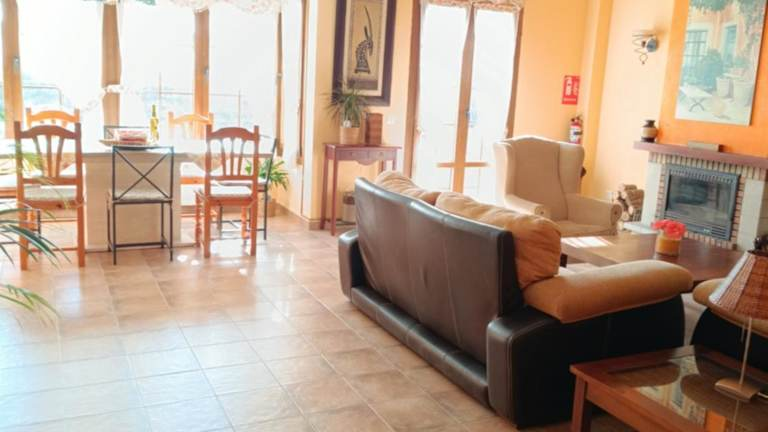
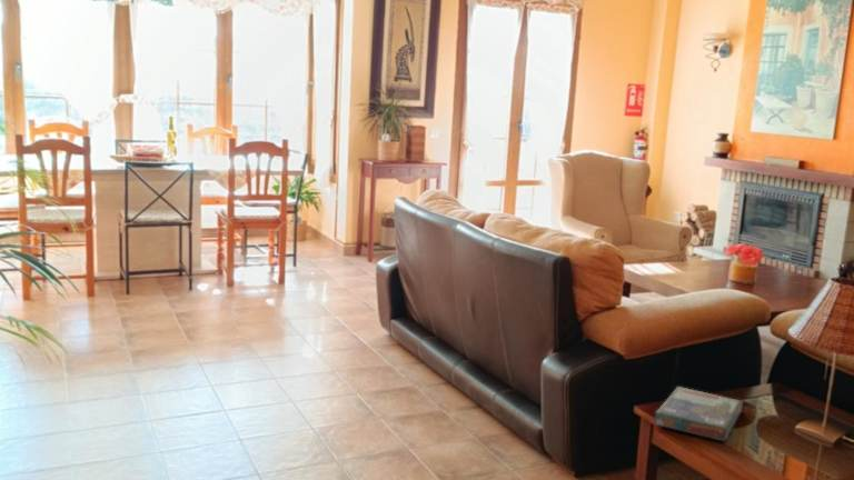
+ board game [654,386,744,442]
